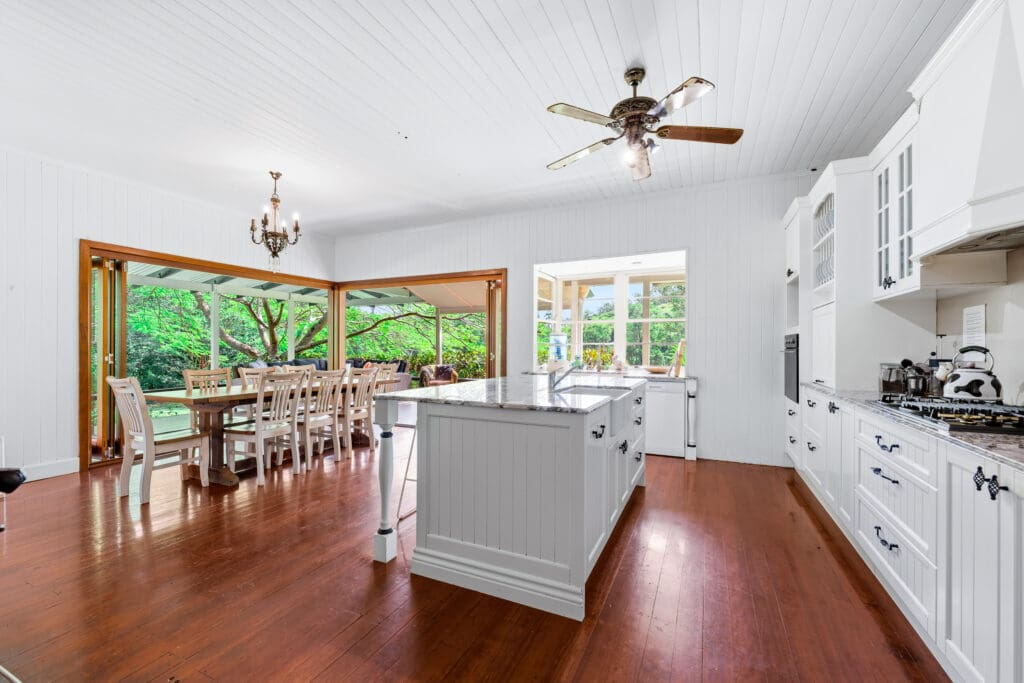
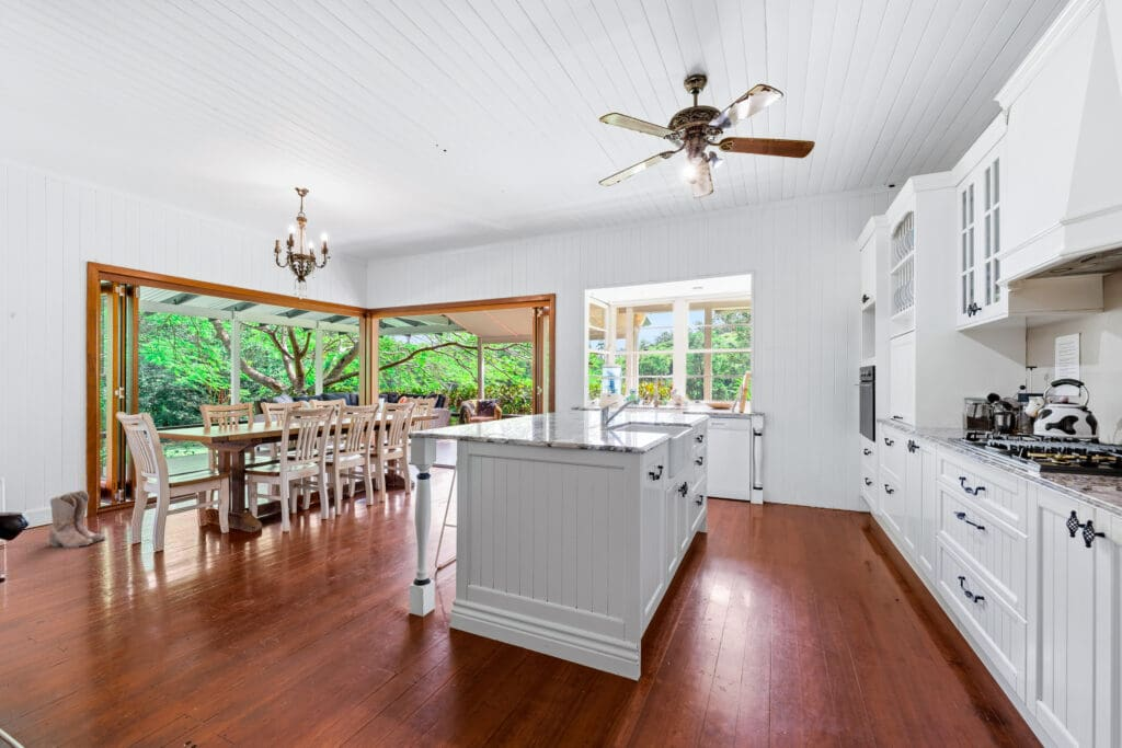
+ boots [48,490,107,549]
